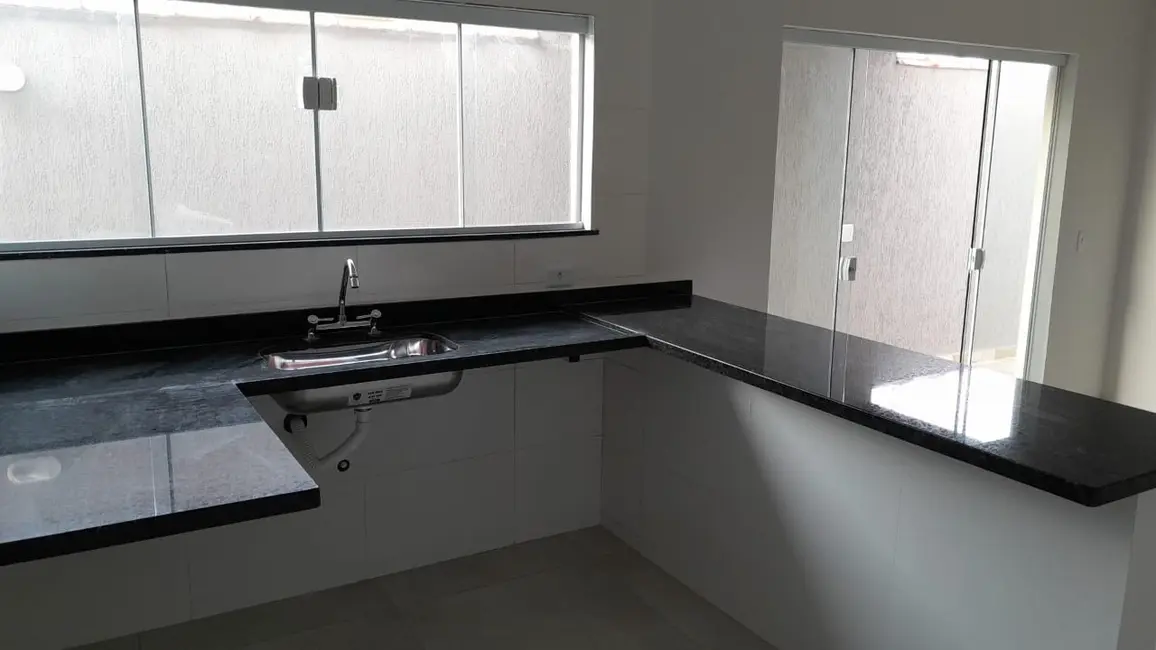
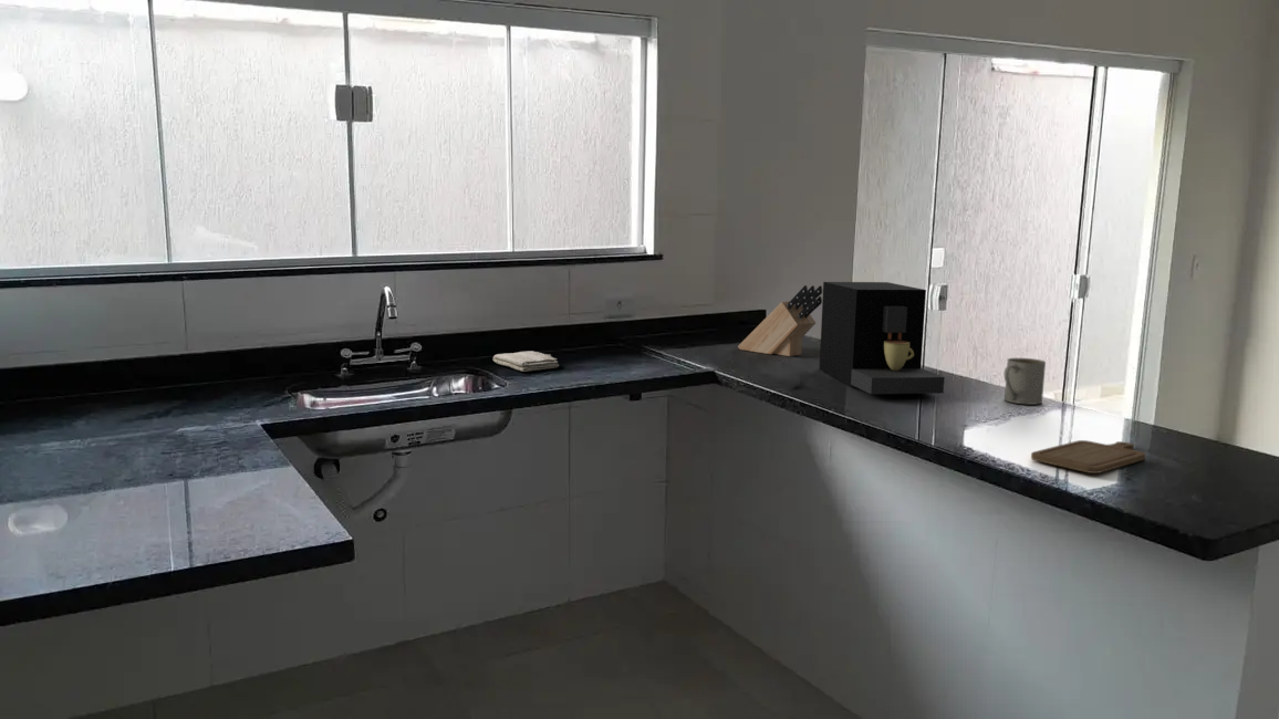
+ knife block [737,284,823,357]
+ mug [1004,357,1047,406]
+ washcloth [492,350,560,373]
+ chopping board [1030,439,1146,475]
+ coffee maker [819,281,945,395]
